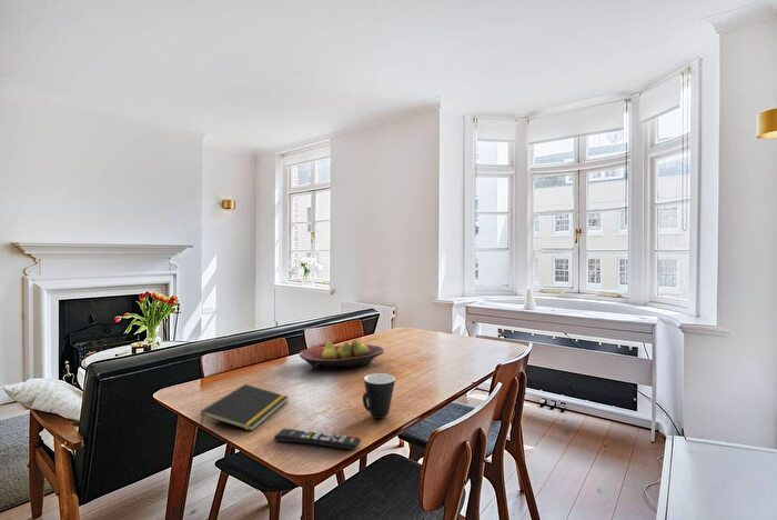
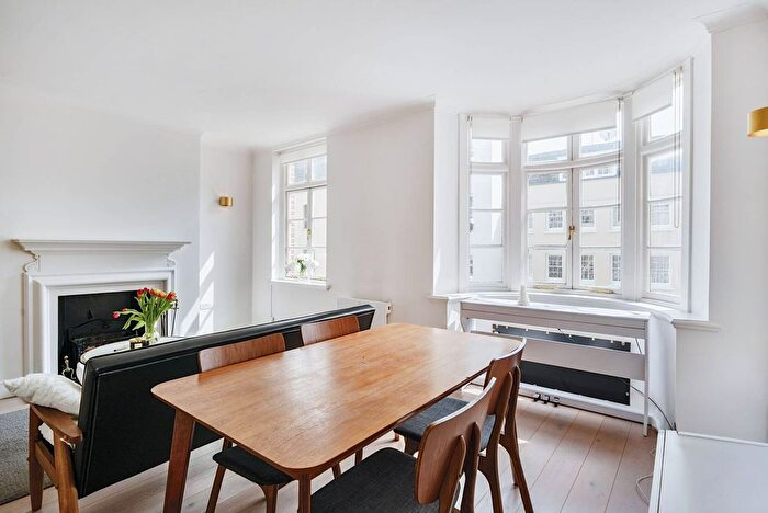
- remote control [273,428,362,451]
- notepad [199,383,290,432]
- mug [362,372,396,419]
- fruit bowl [299,339,385,370]
